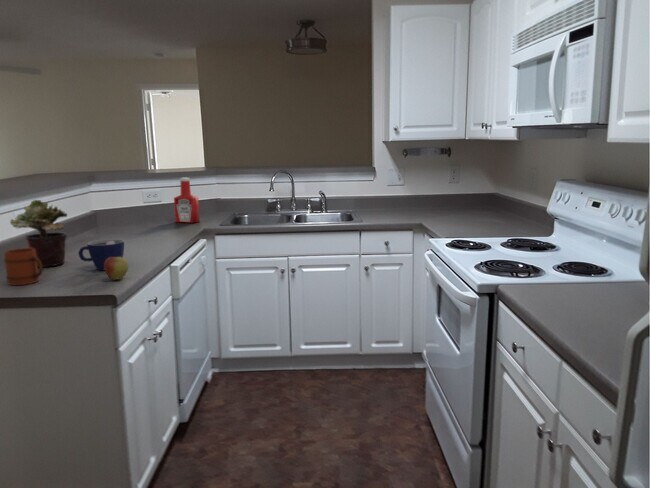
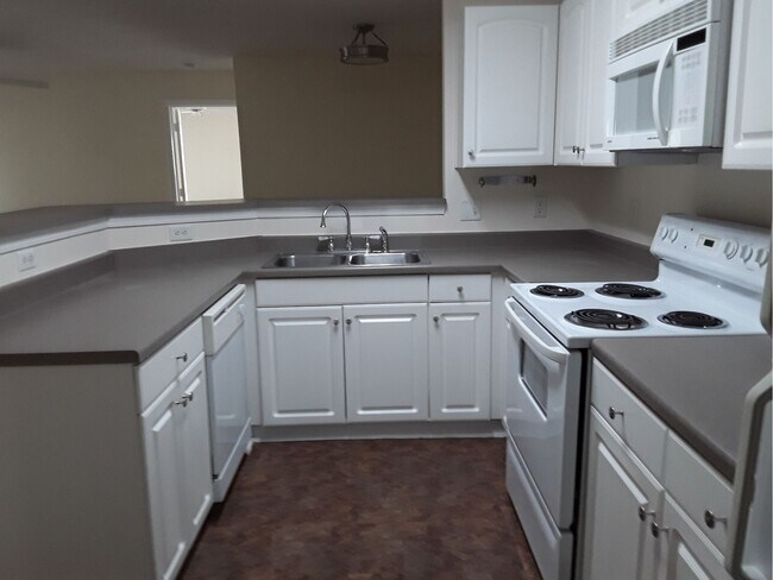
- apple [104,253,129,281]
- potted plant [9,199,68,268]
- soap bottle [173,177,201,224]
- mug [3,247,44,286]
- cup [77,238,125,271]
